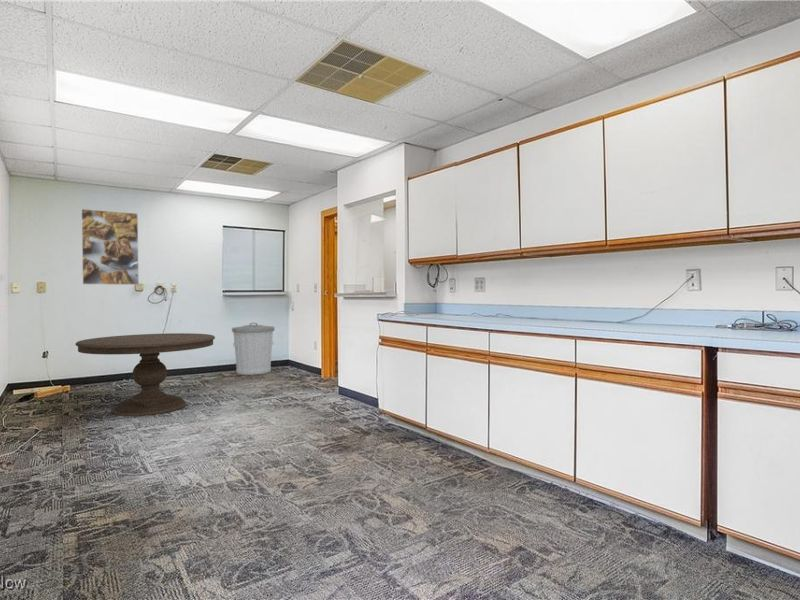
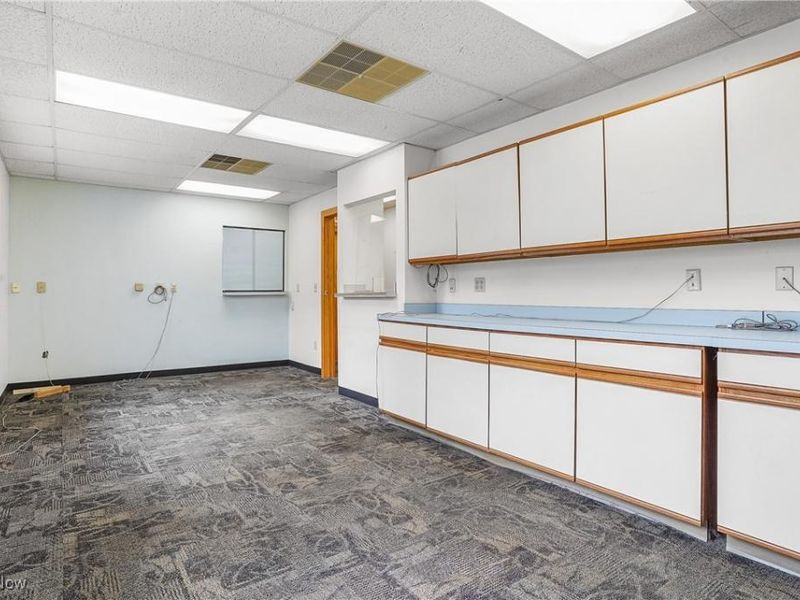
- trash can [231,322,275,376]
- dining table [74,332,216,417]
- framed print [80,208,140,286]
